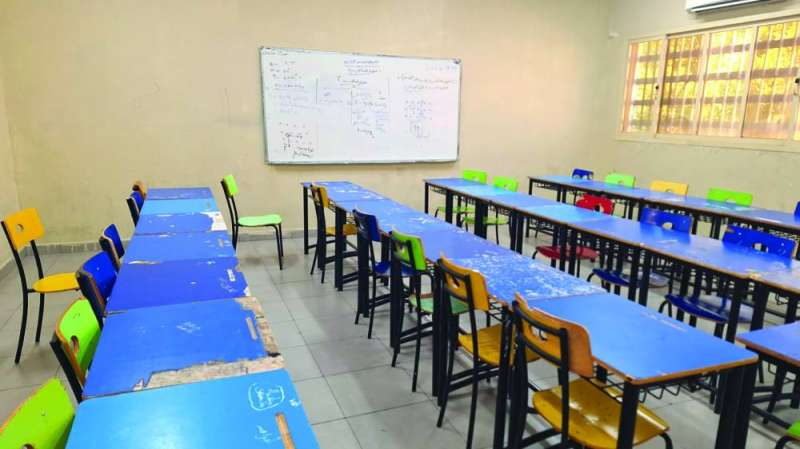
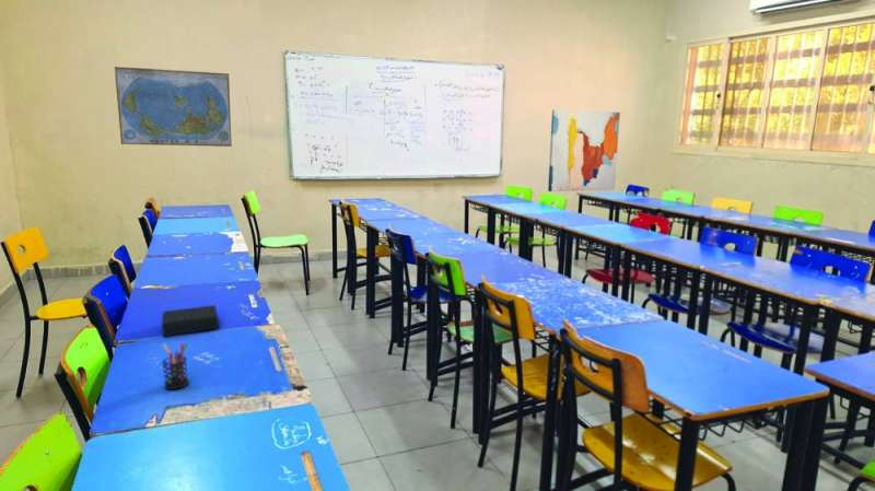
+ wall art [547,109,621,192]
+ pen holder [161,342,190,390]
+ world map [114,66,233,148]
+ book [161,304,220,337]
